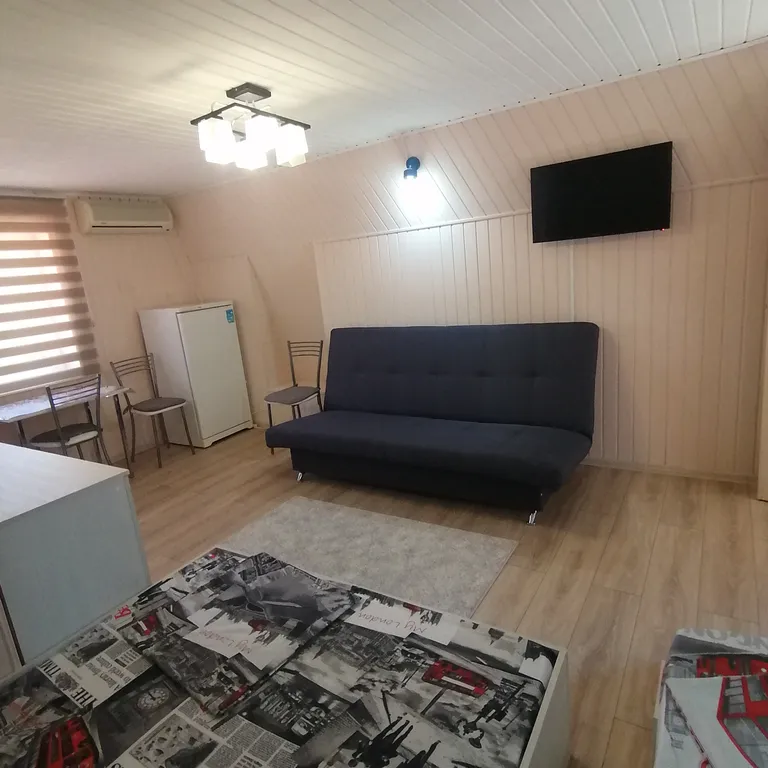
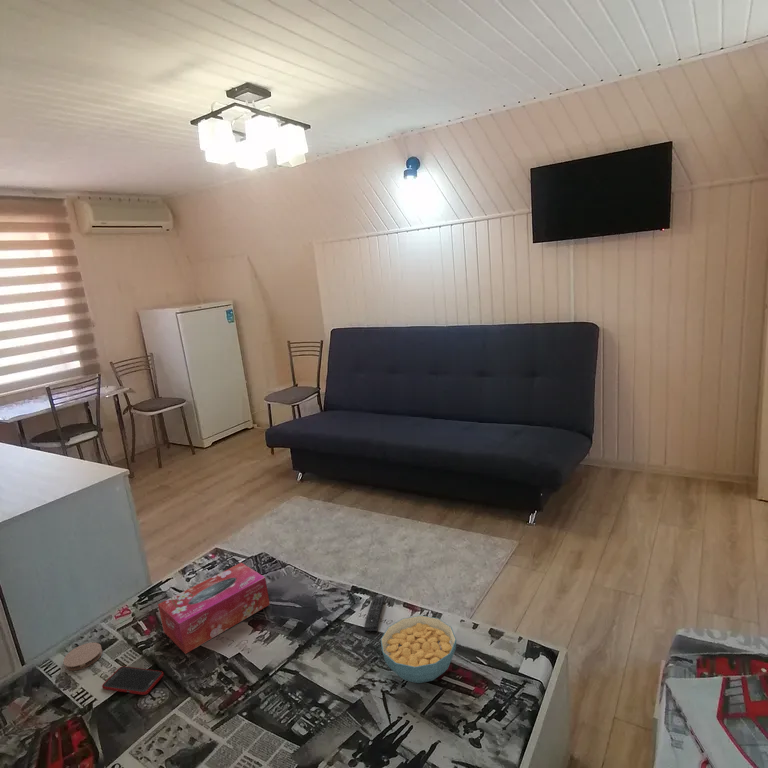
+ tissue box [157,562,271,655]
+ cereal bowl [380,614,457,684]
+ coaster [62,641,103,672]
+ cell phone [101,665,165,696]
+ remote control [363,594,386,632]
